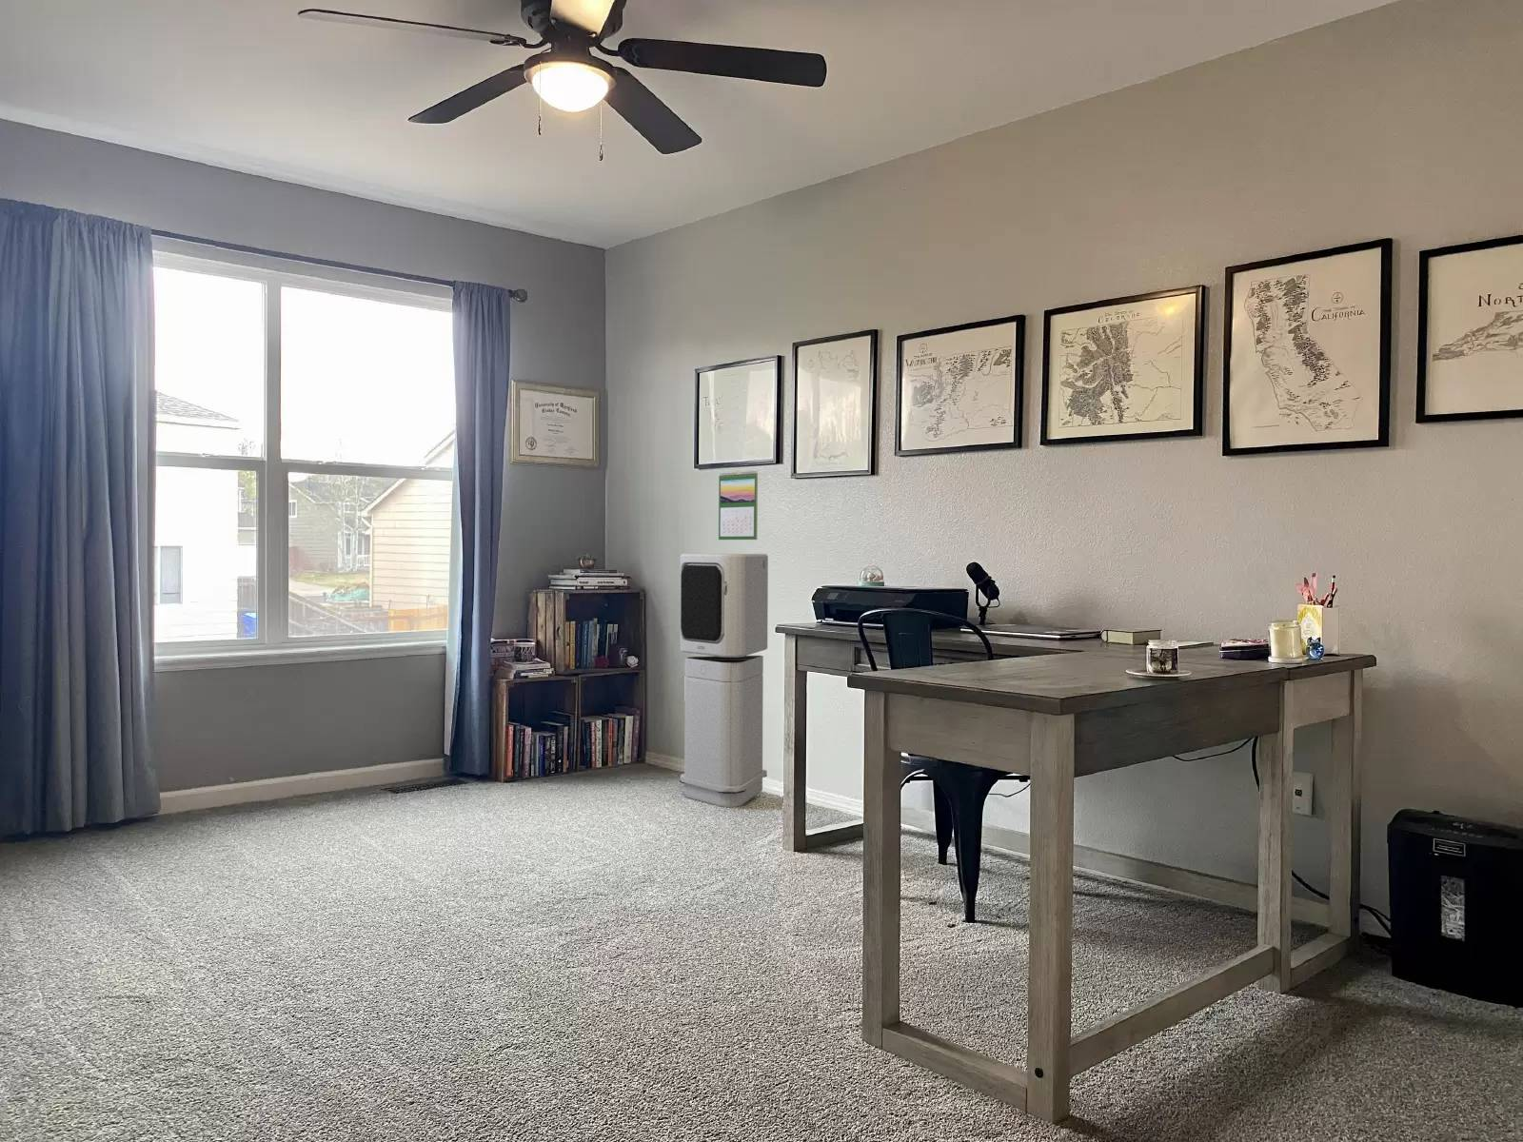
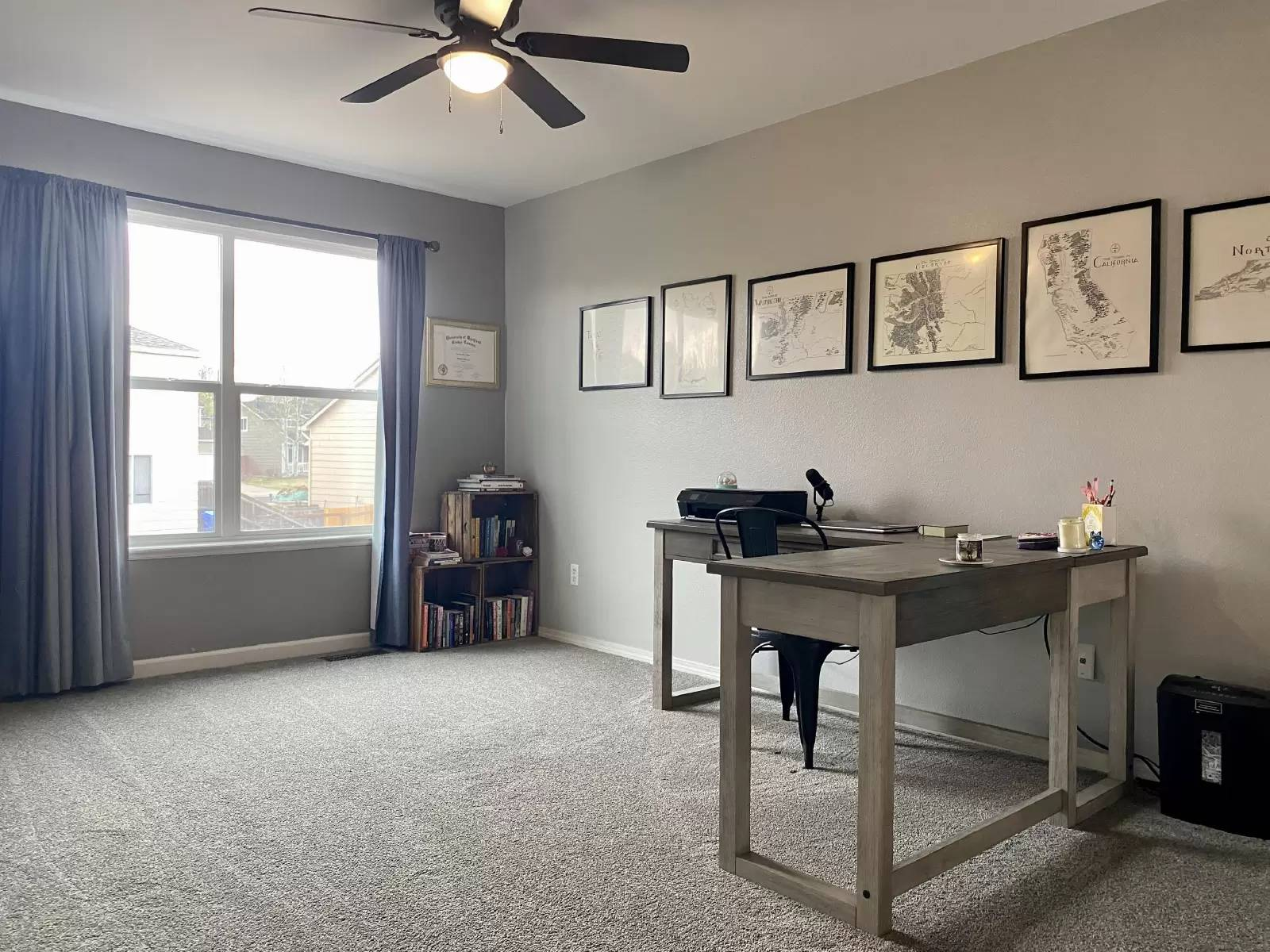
- air purifier [679,553,769,809]
- calendar [717,470,759,541]
